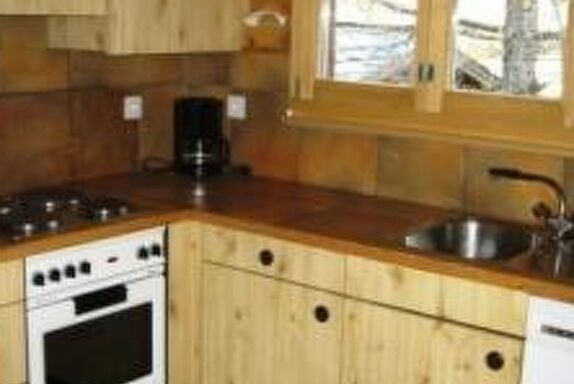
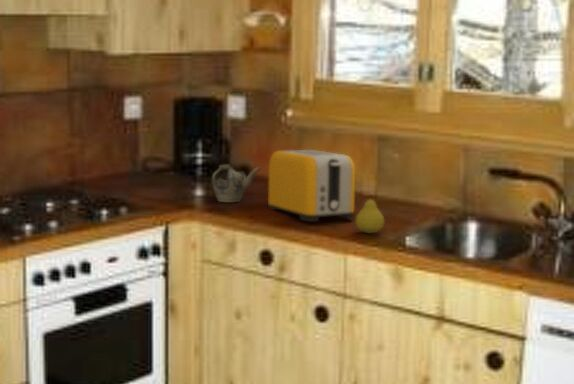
+ teapot [211,164,262,203]
+ fruit [354,194,385,234]
+ toaster [267,149,356,222]
